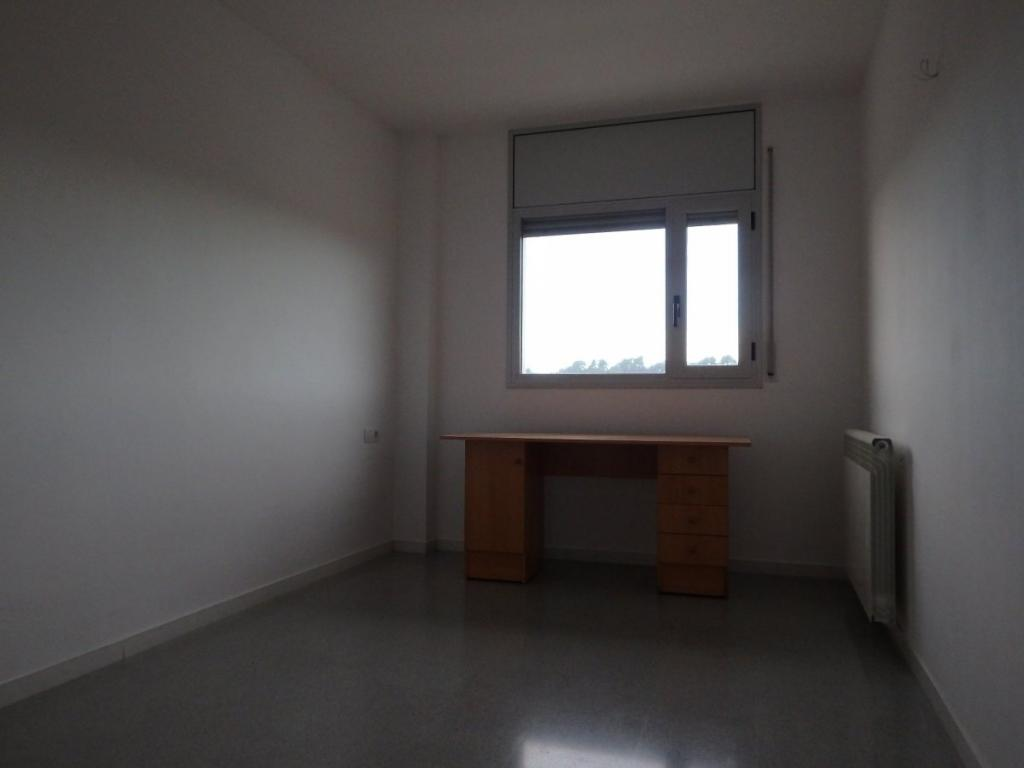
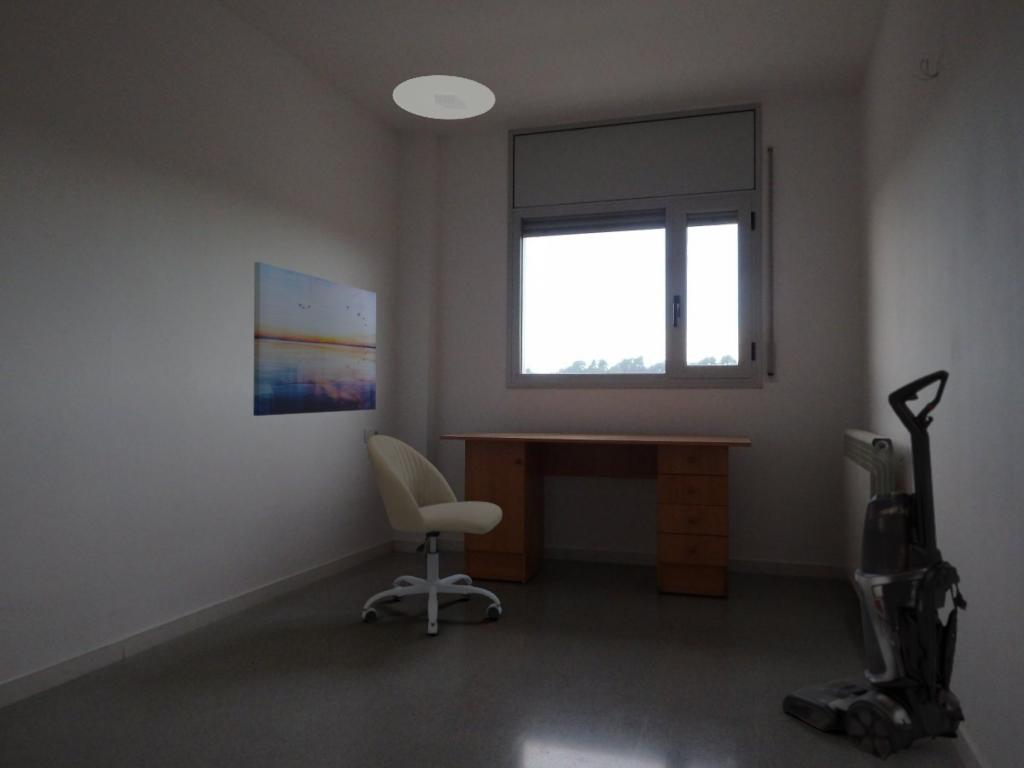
+ office chair [361,434,503,637]
+ ceiling light [392,75,496,120]
+ vacuum cleaner [781,369,968,762]
+ wall art [252,261,377,417]
